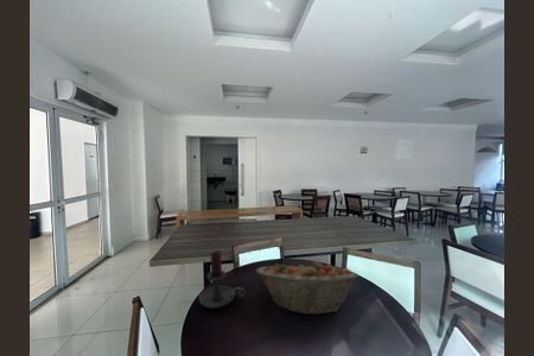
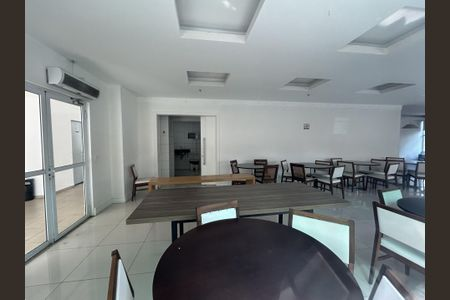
- candle holder [198,249,247,310]
- fruit basket [255,258,360,316]
